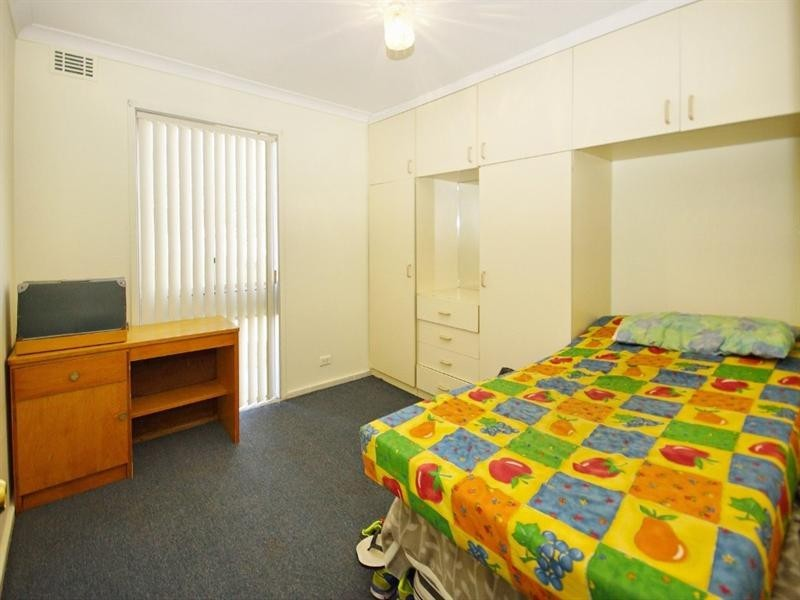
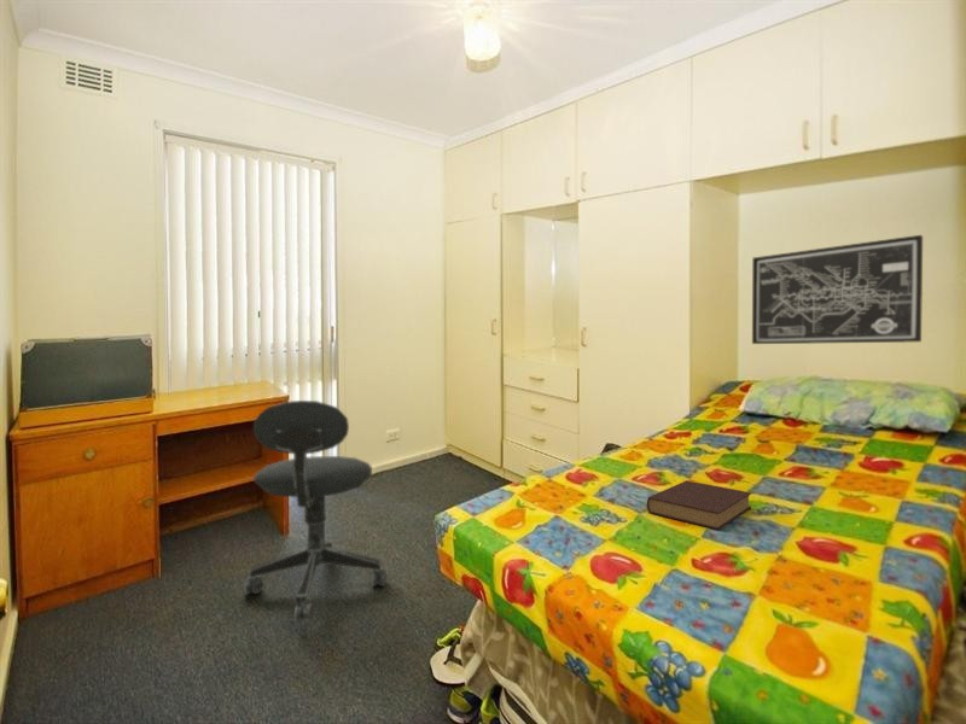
+ wall art [751,234,924,345]
+ book [646,479,752,531]
+ office chair [243,399,388,624]
